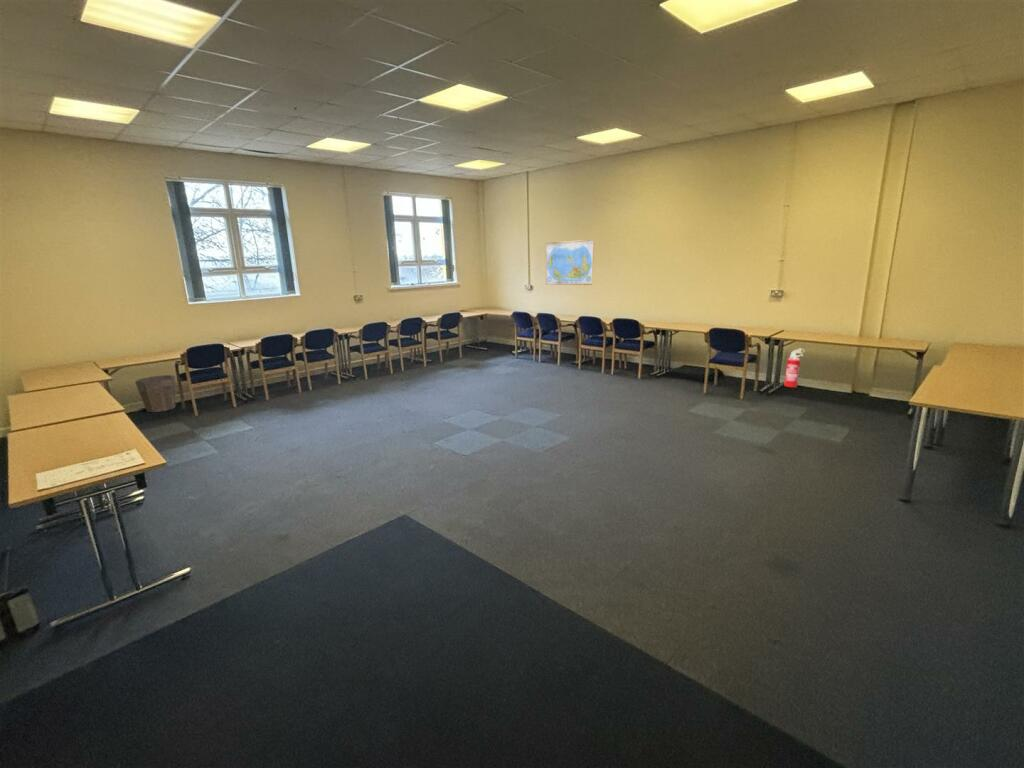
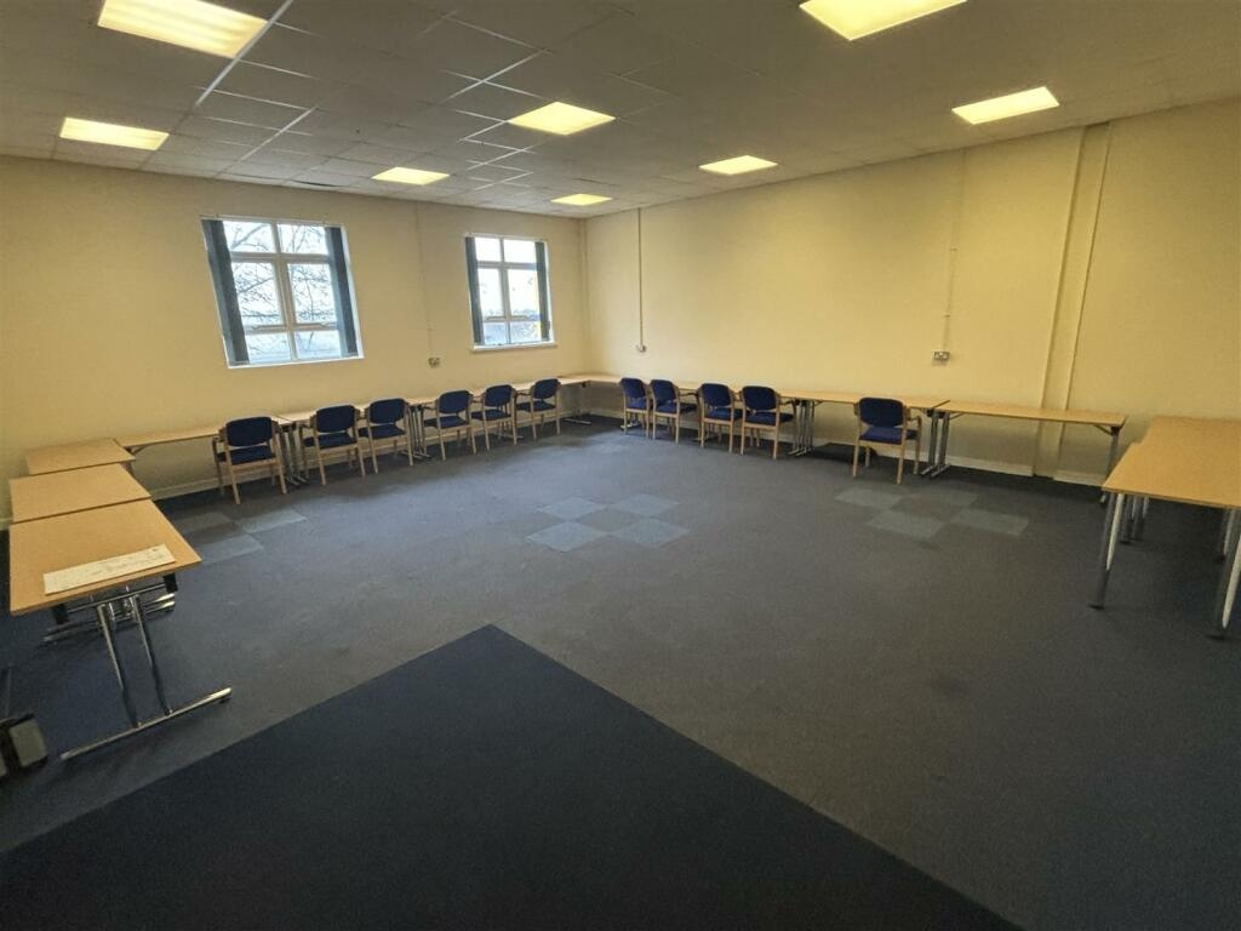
- waste bin [134,374,176,413]
- world map [545,239,596,286]
- fire extinguisher [783,347,805,388]
